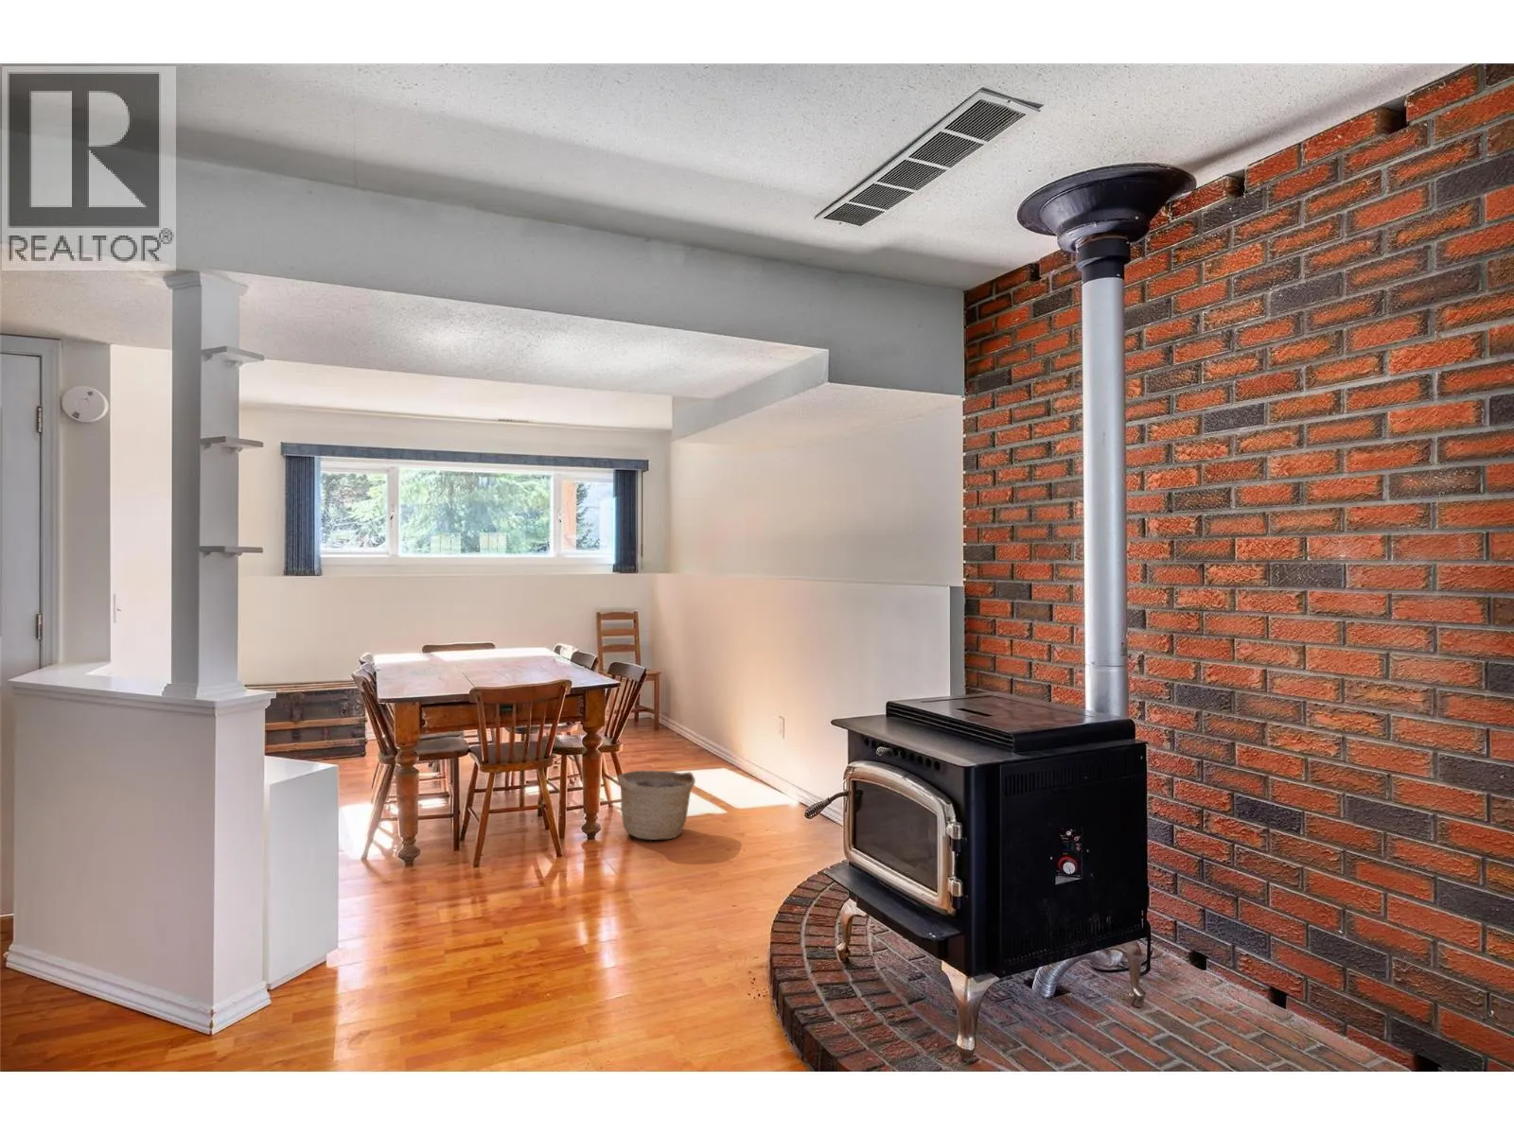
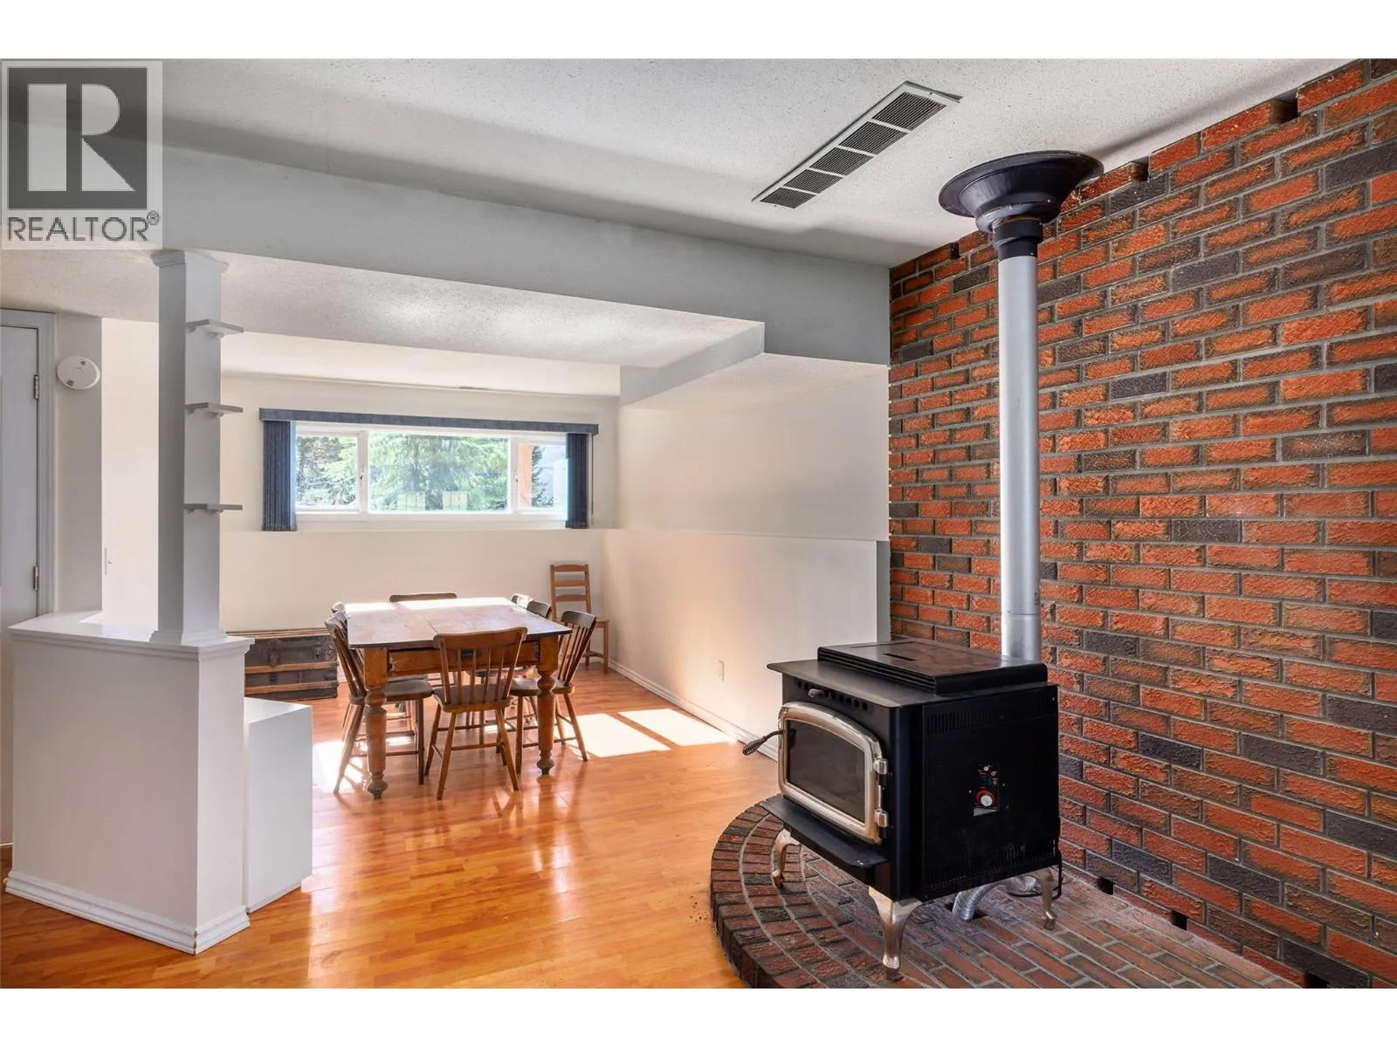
- basket [618,770,696,841]
